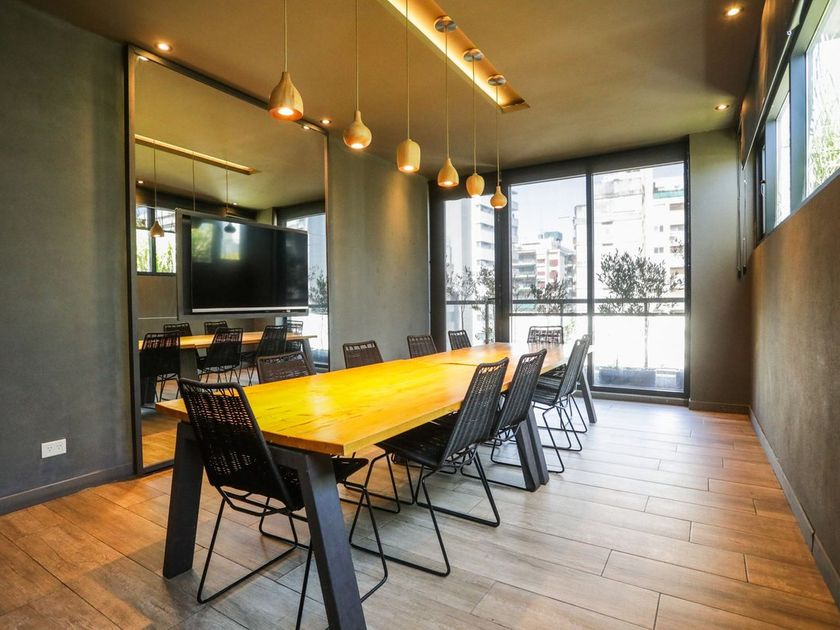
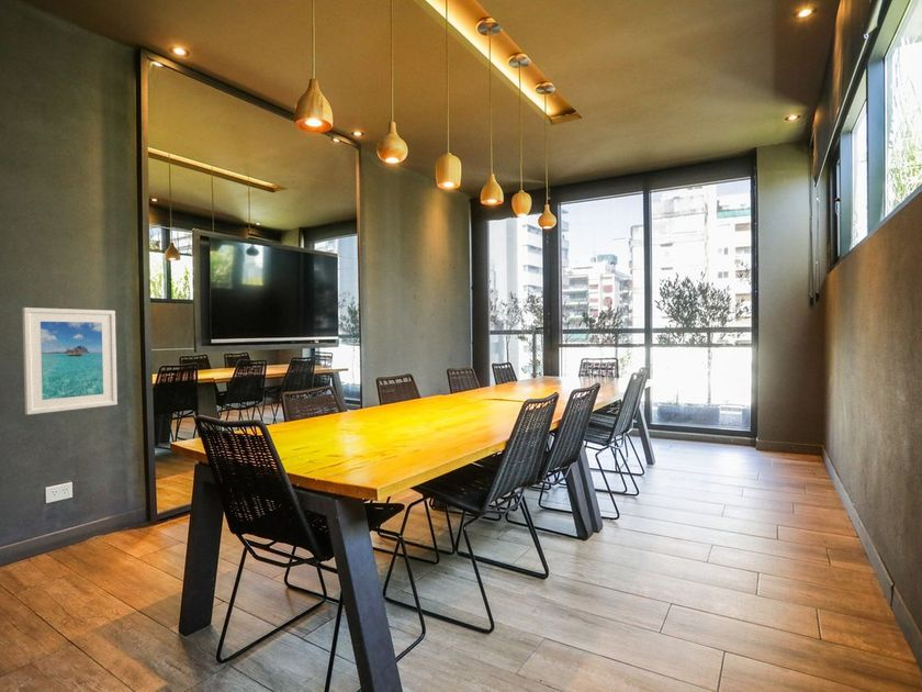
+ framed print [21,306,119,415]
